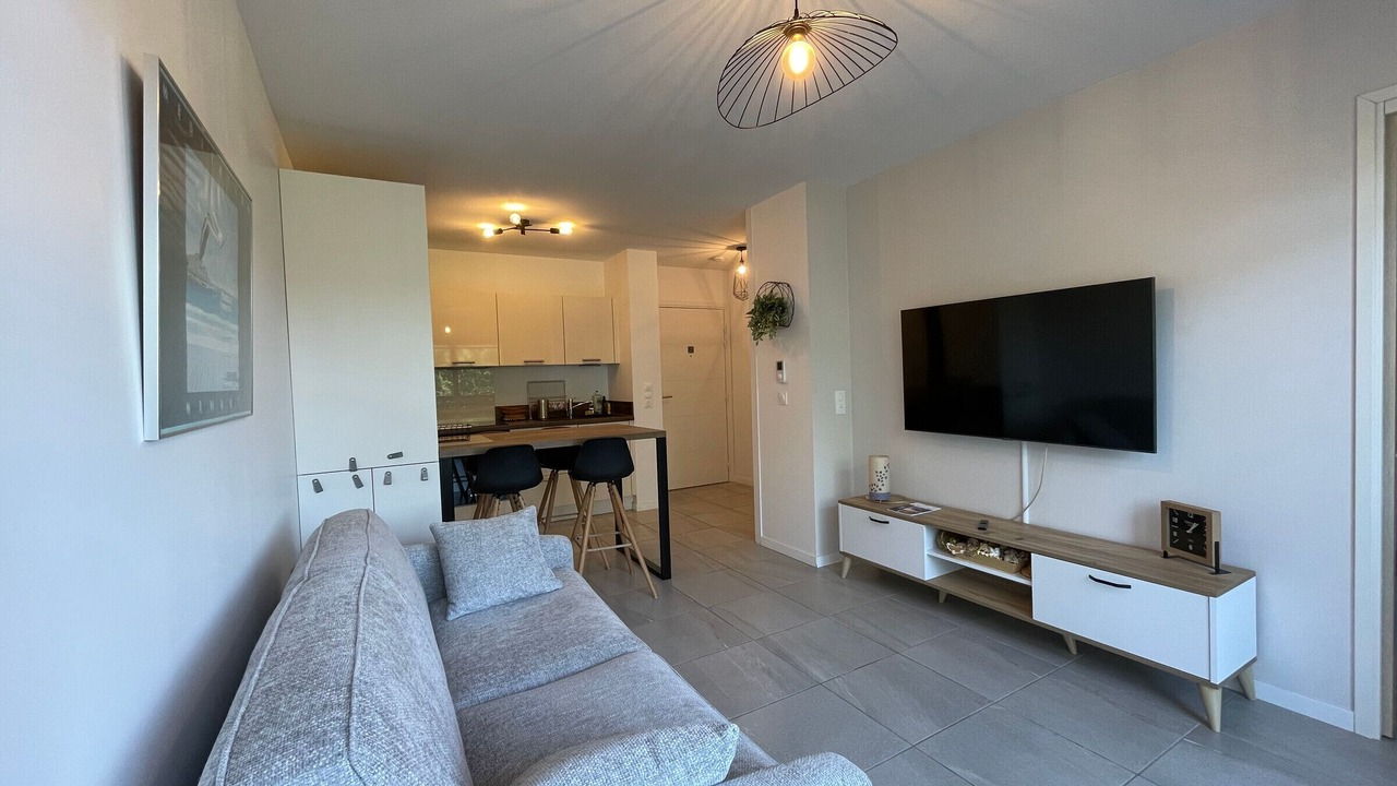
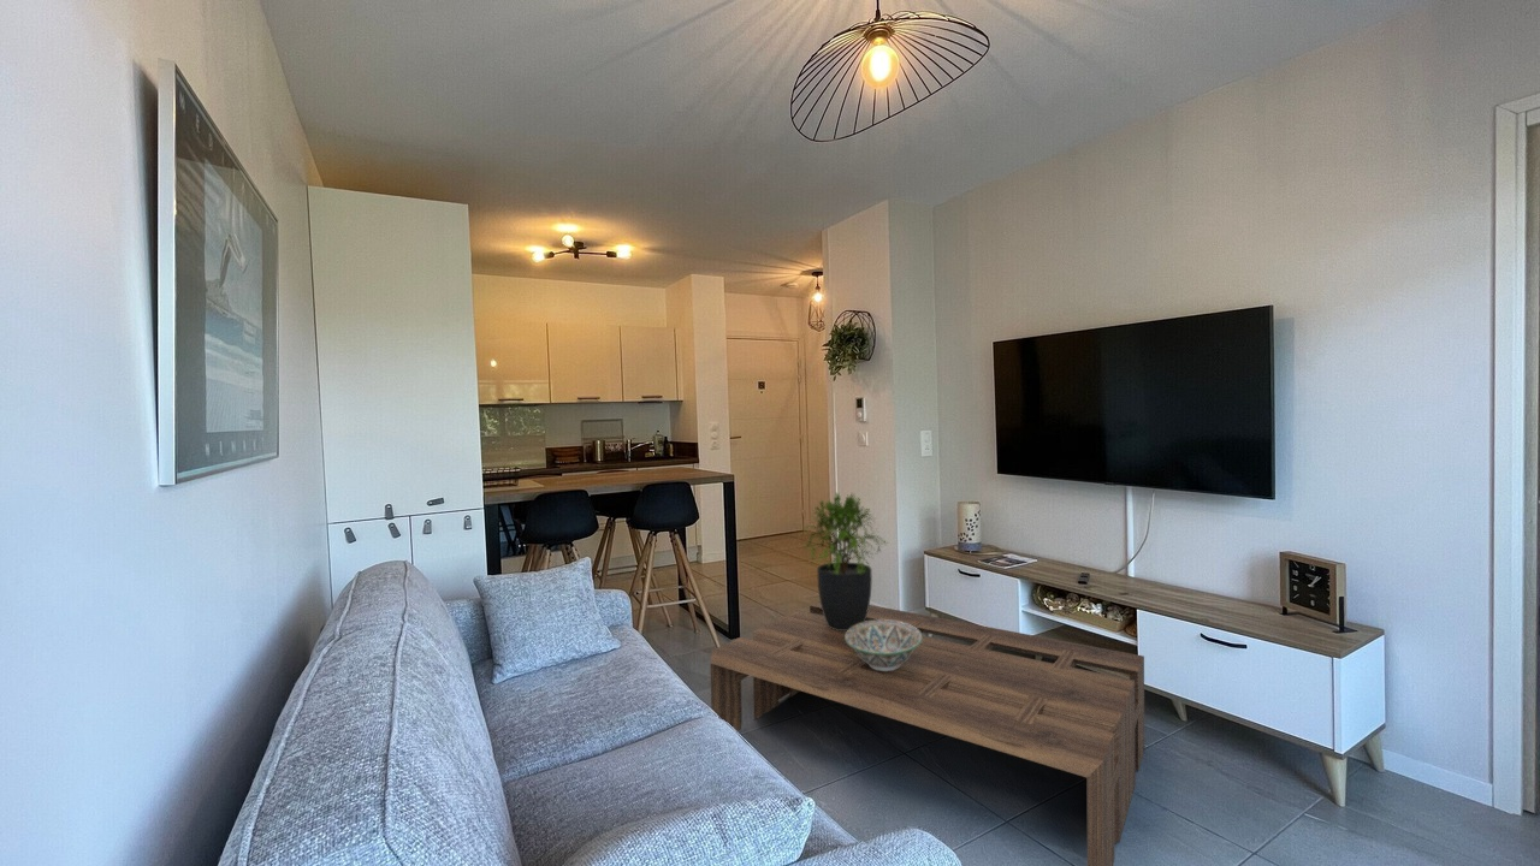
+ potted plant [799,491,889,630]
+ coffee table [710,600,1145,866]
+ decorative bowl [846,619,923,671]
